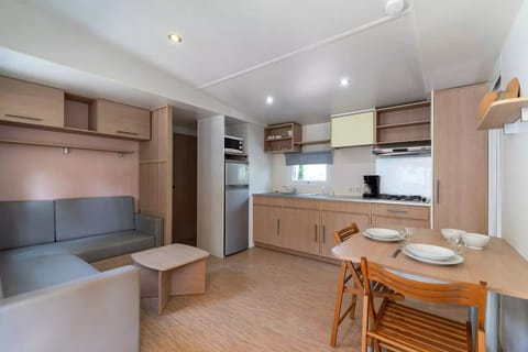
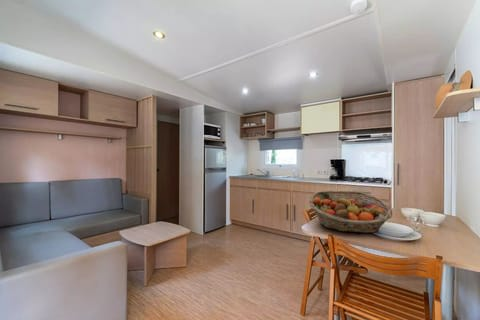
+ fruit basket [308,190,394,234]
